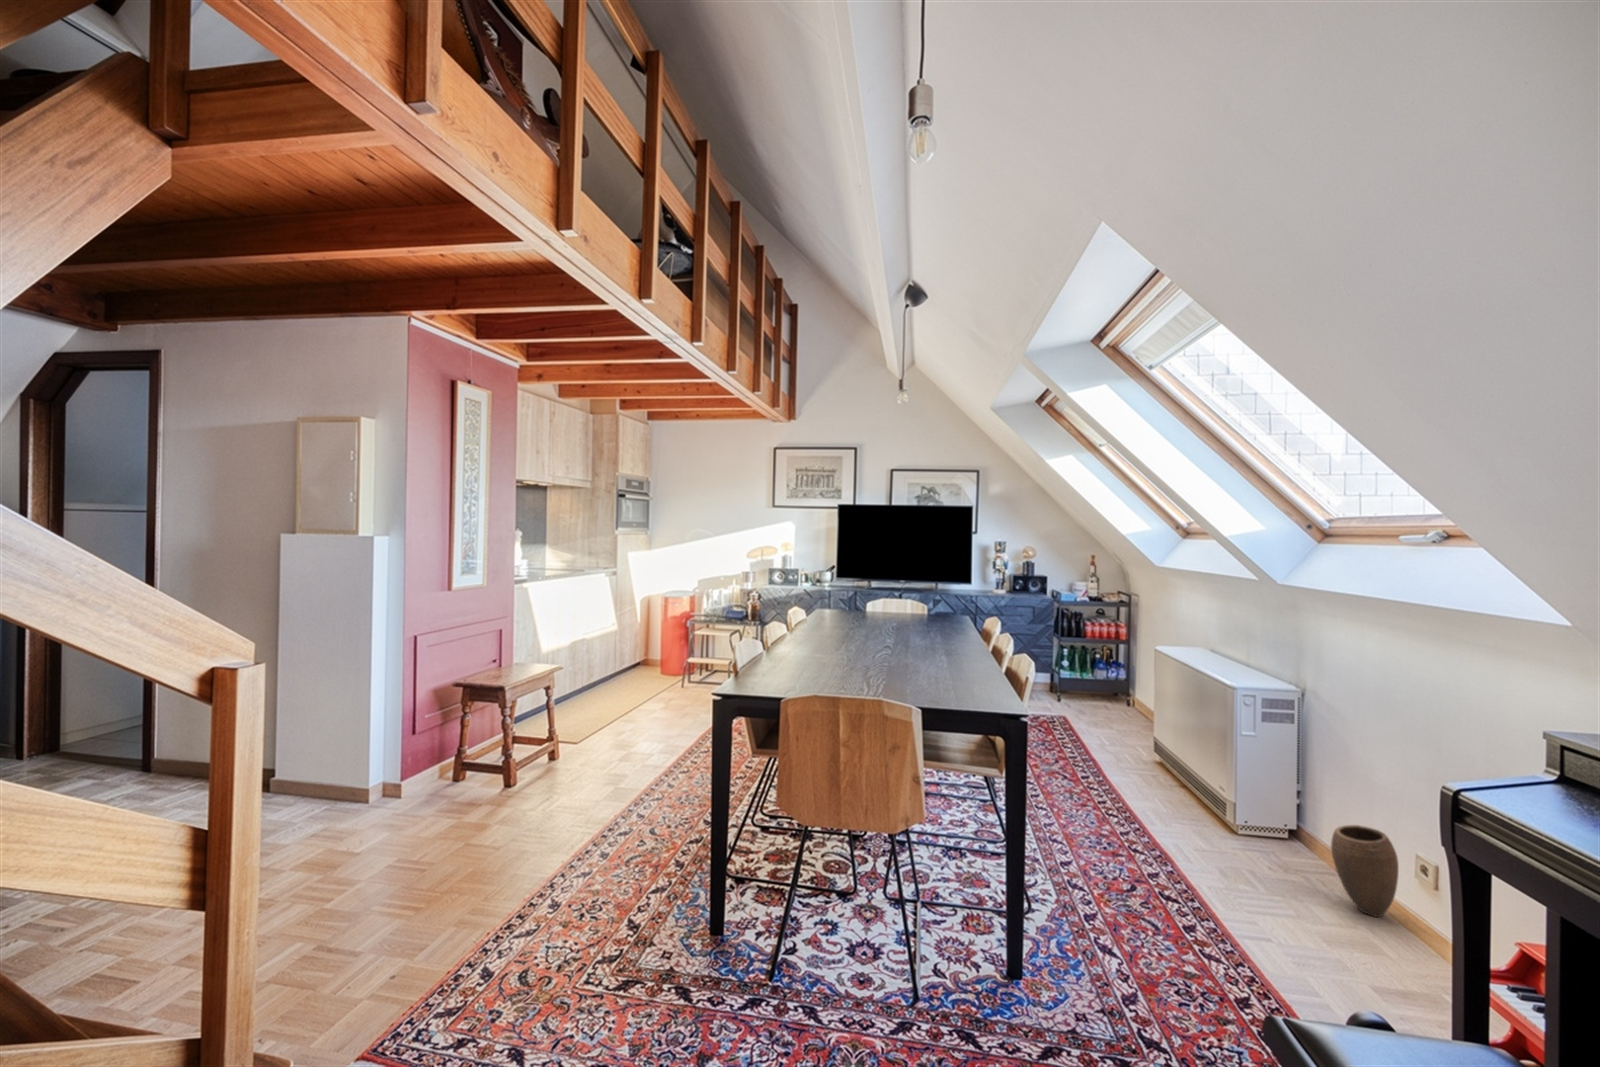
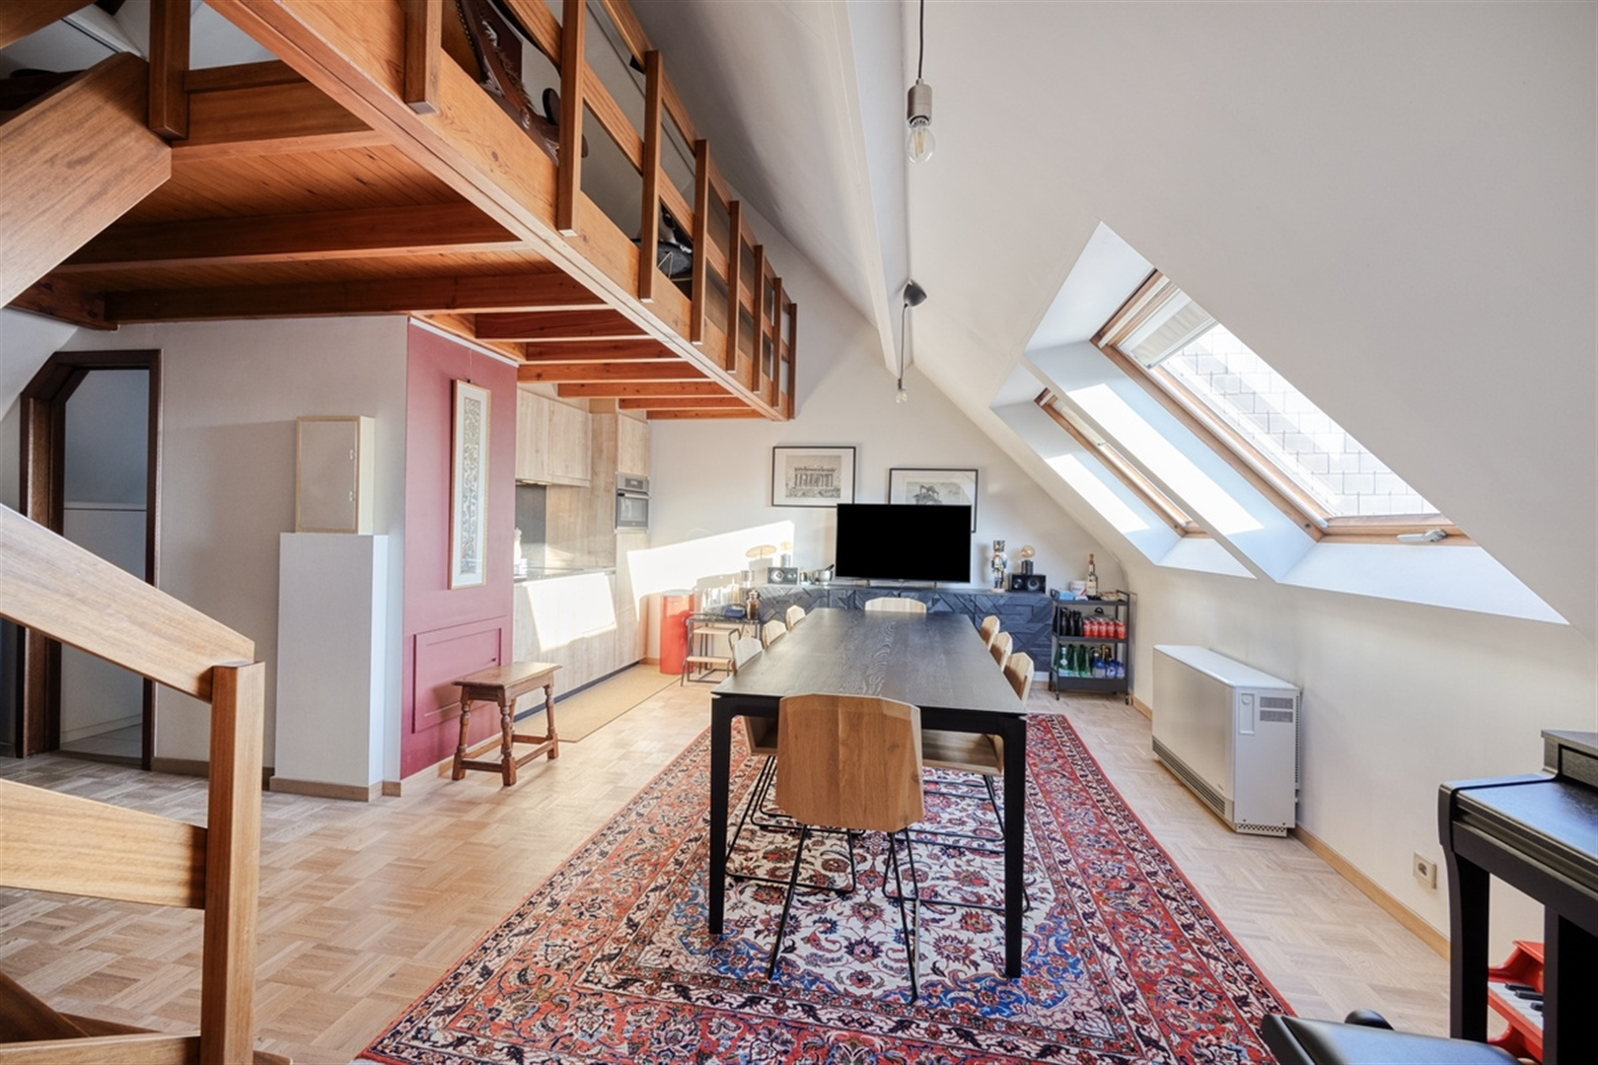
- planter [1331,824,1400,918]
